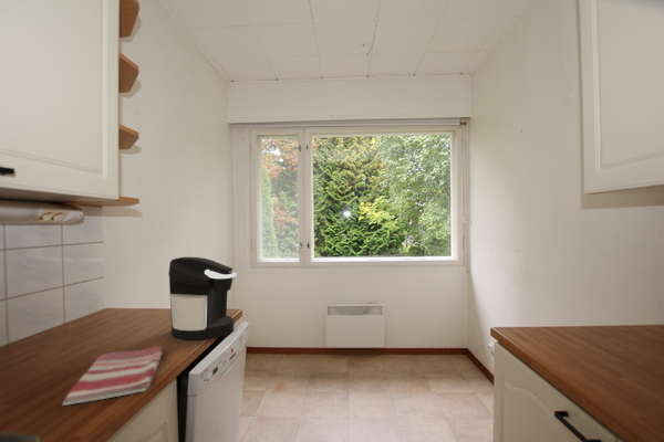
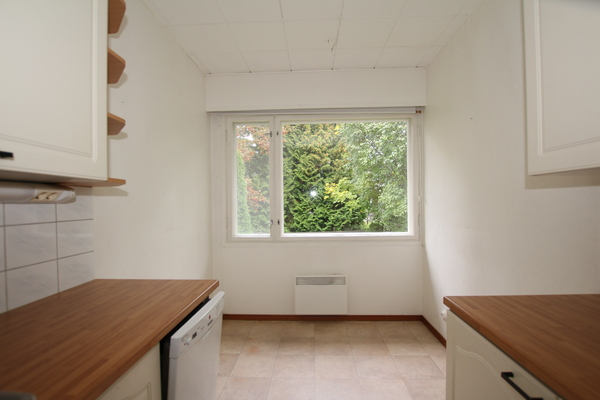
- coffee maker [168,256,238,341]
- dish towel [61,345,165,407]
